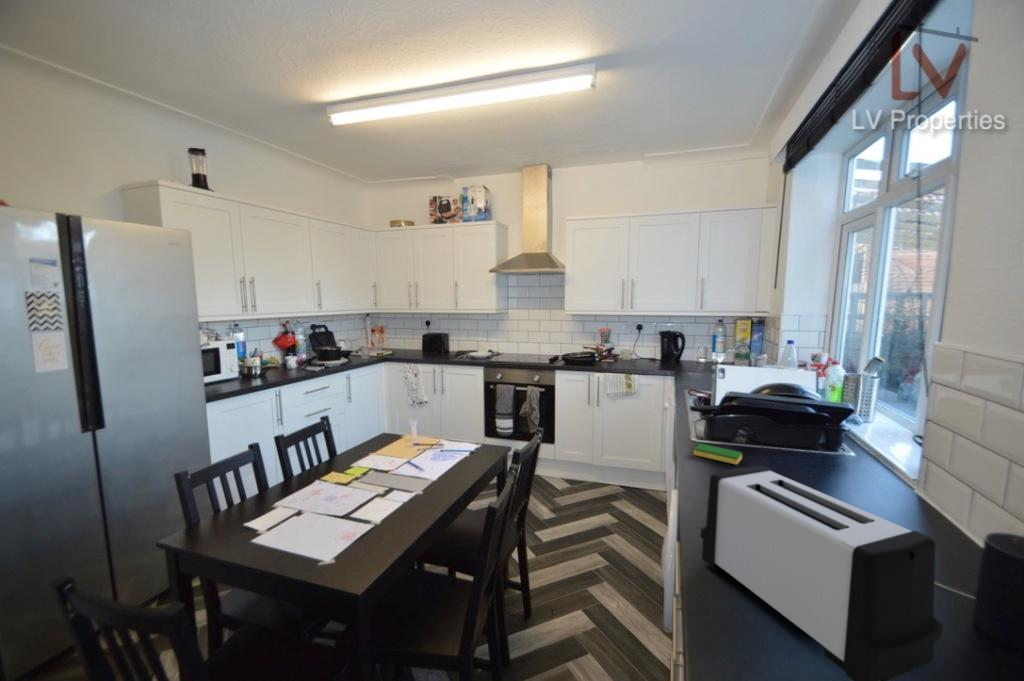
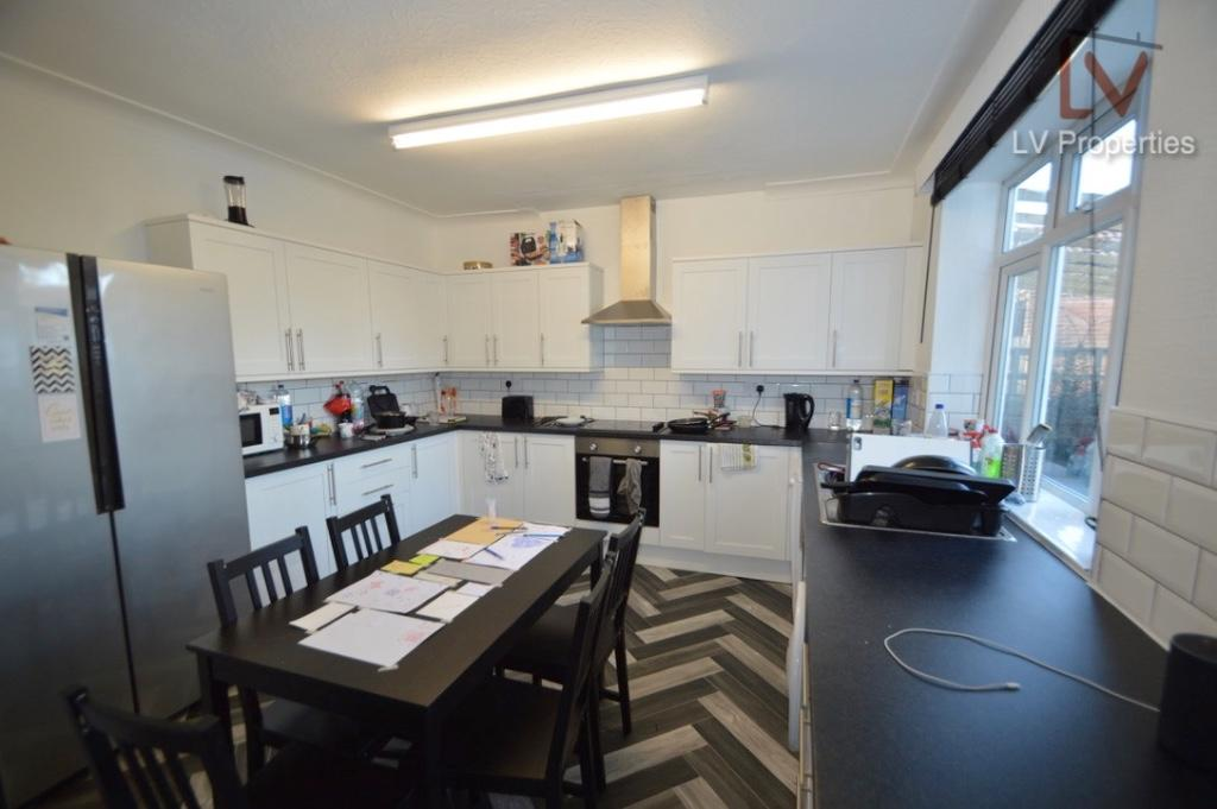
- dish sponge [693,443,743,466]
- toaster [700,465,944,681]
